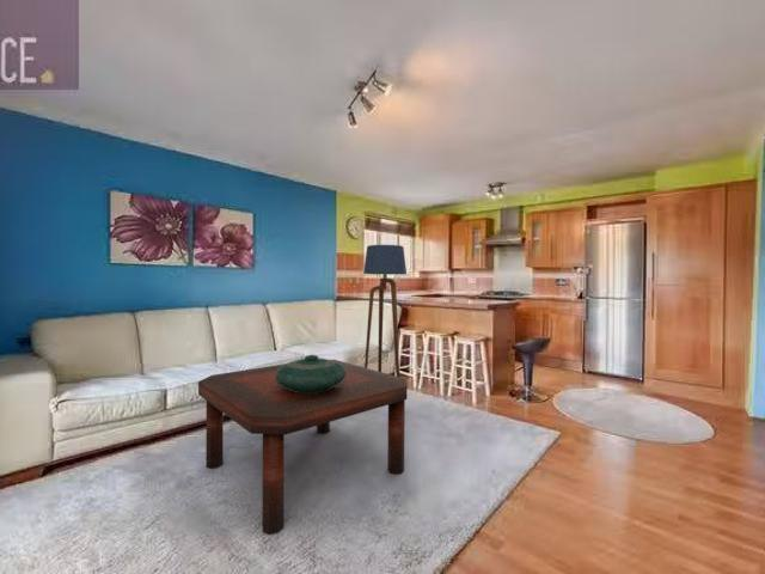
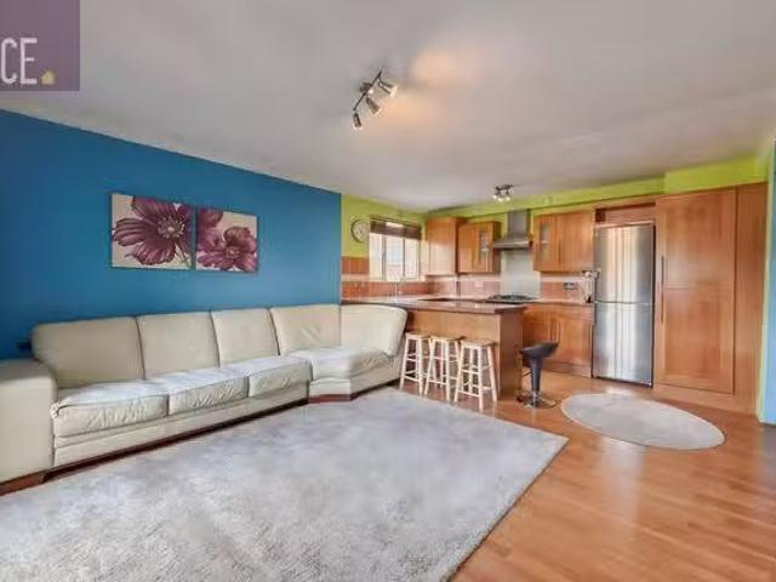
- decorative bowl [275,354,347,393]
- floor lamp [362,244,408,378]
- coffee table [197,359,409,536]
